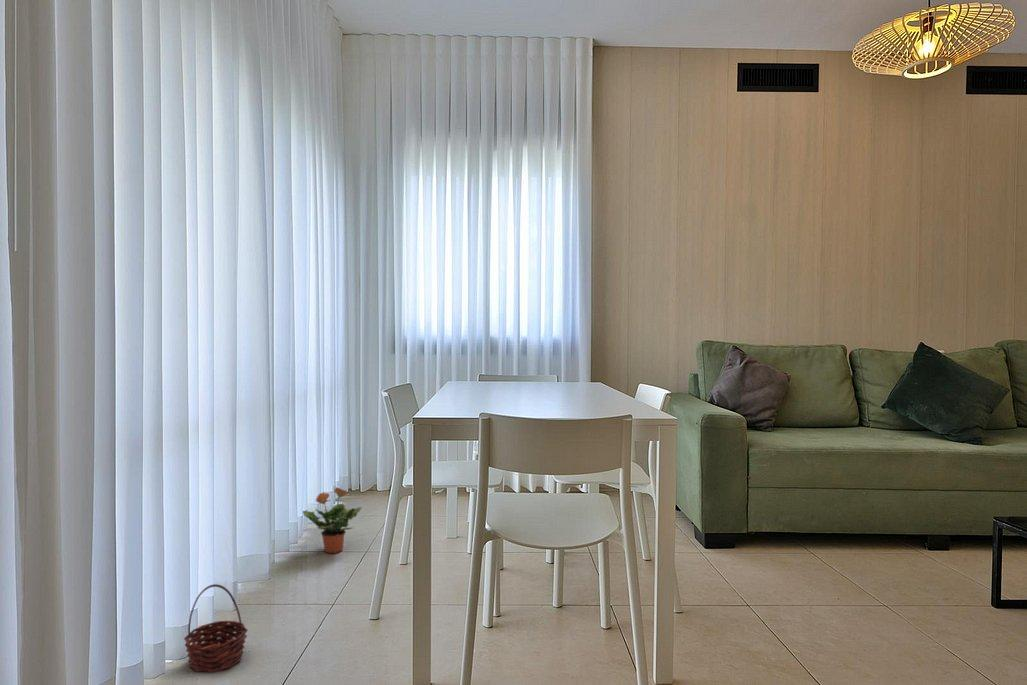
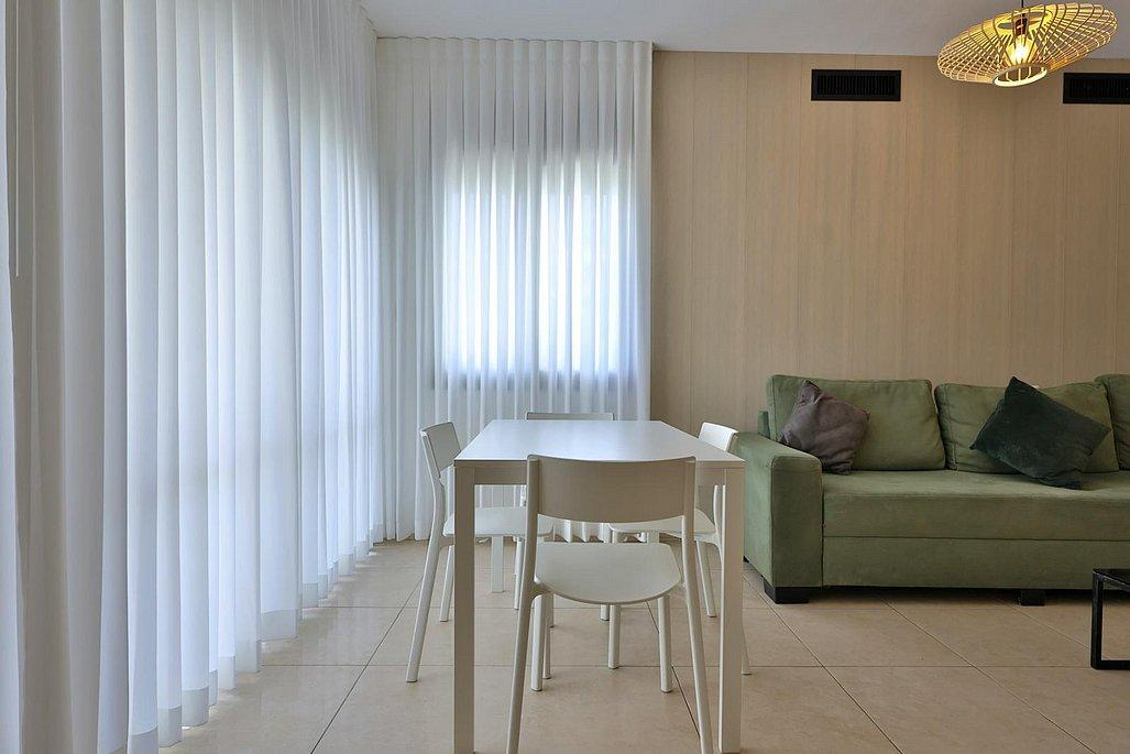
- basket [183,583,249,673]
- potted plant [302,486,363,554]
